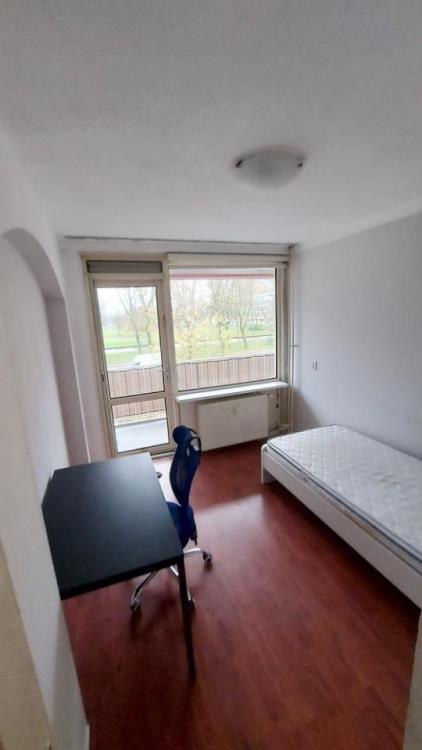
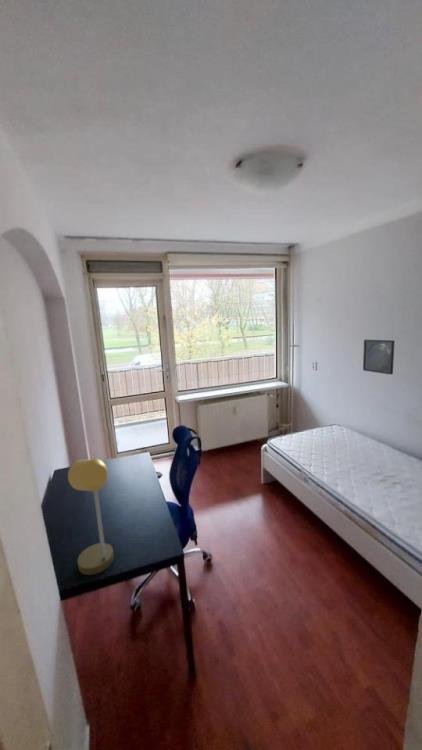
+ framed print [362,339,395,376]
+ desk lamp [67,458,115,576]
